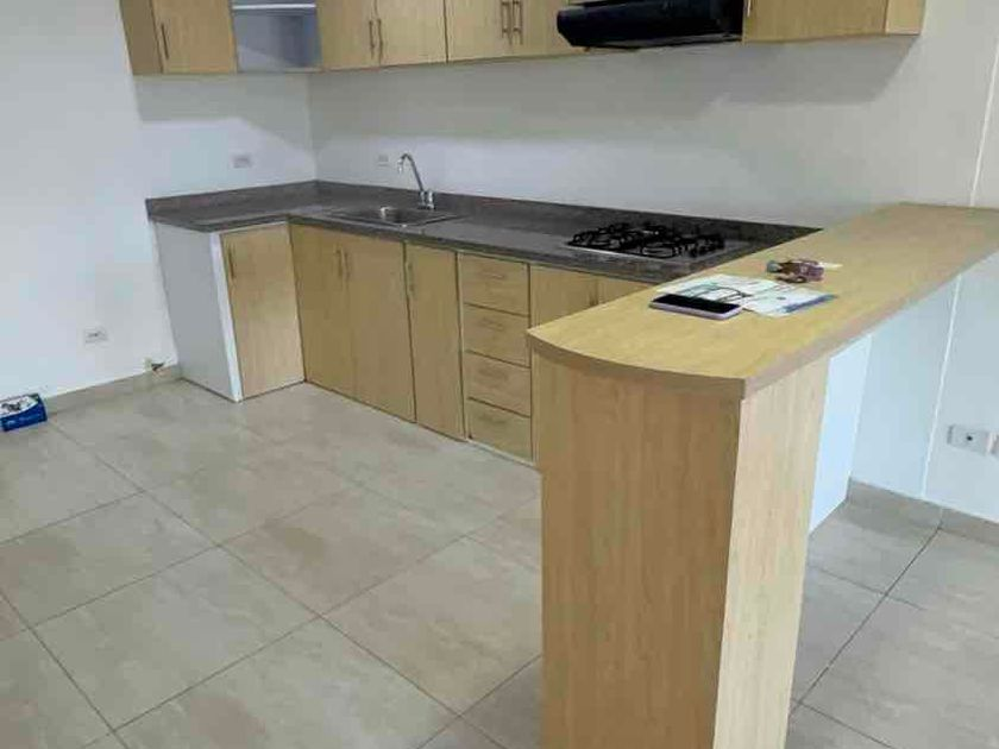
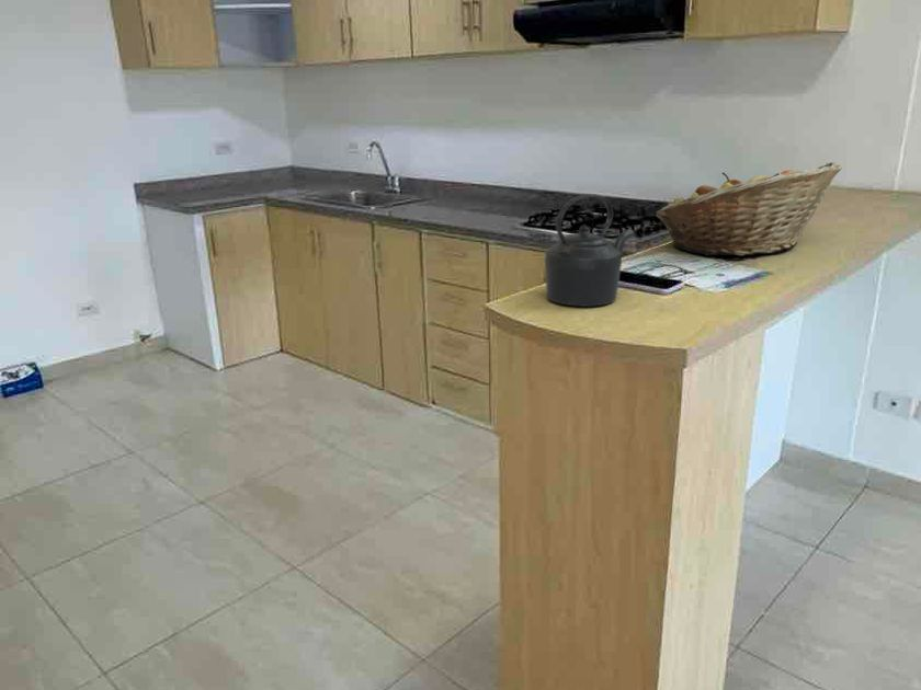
+ kettle [544,193,635,308]
+ fruit basket [655,161,843,257]
